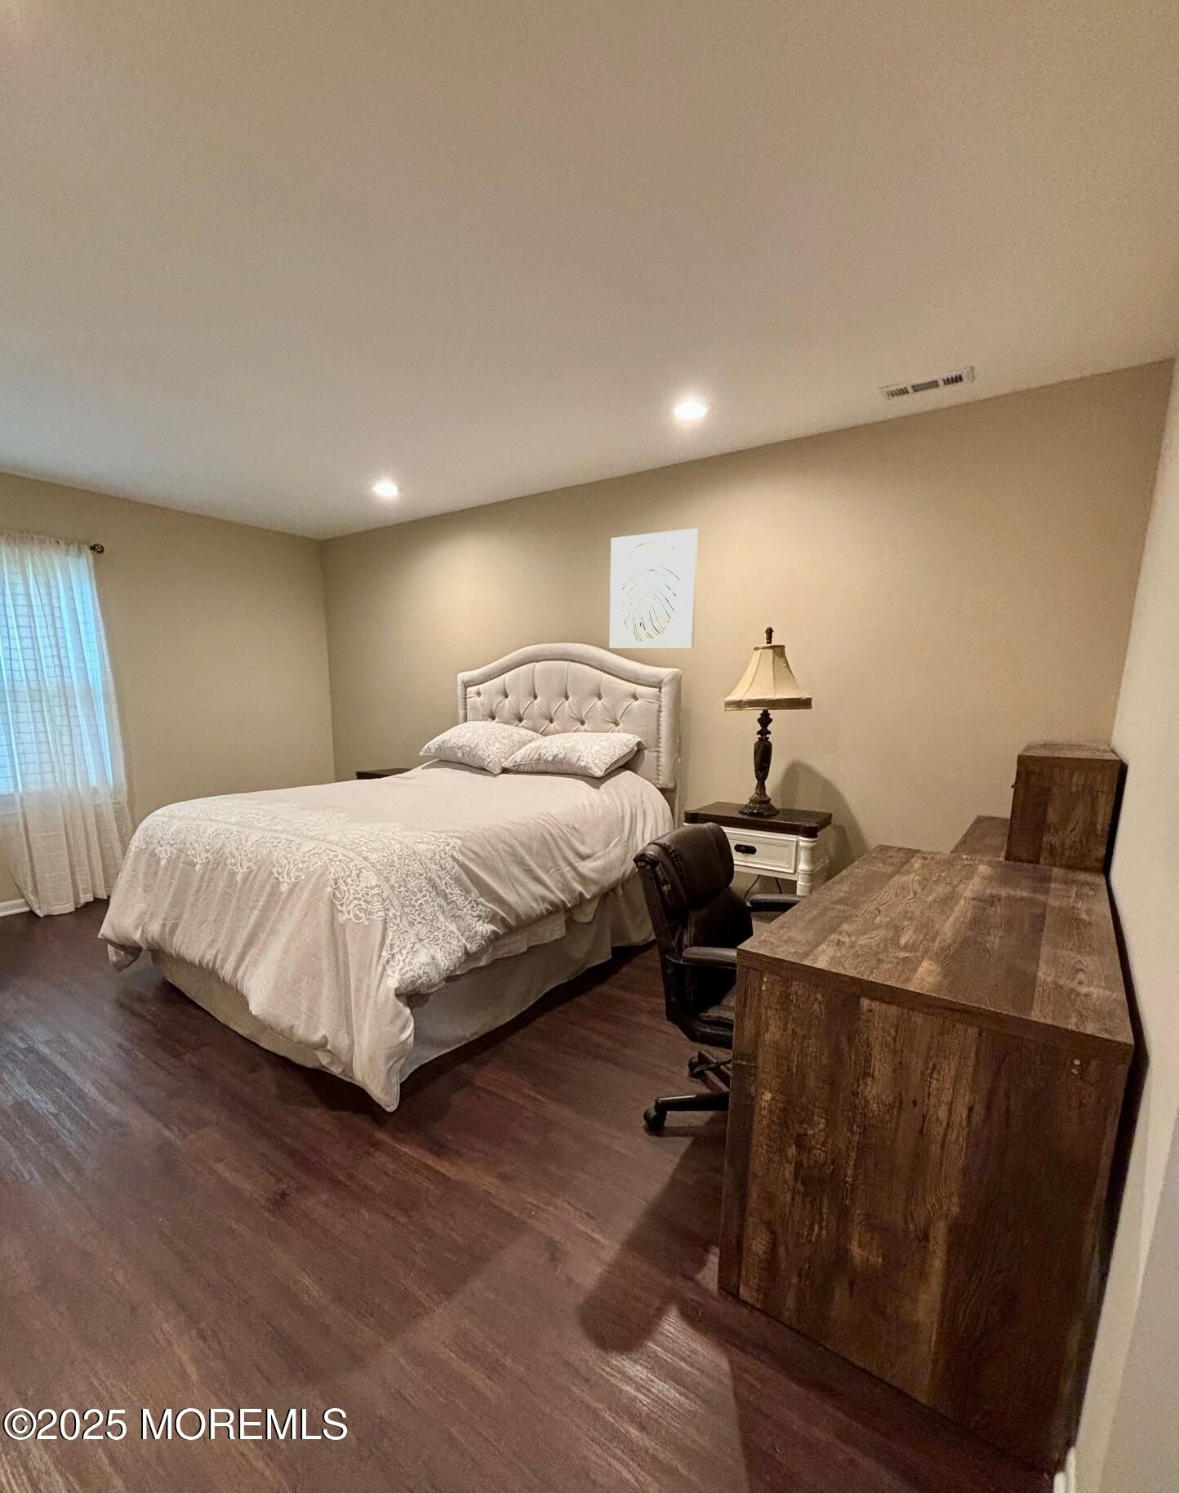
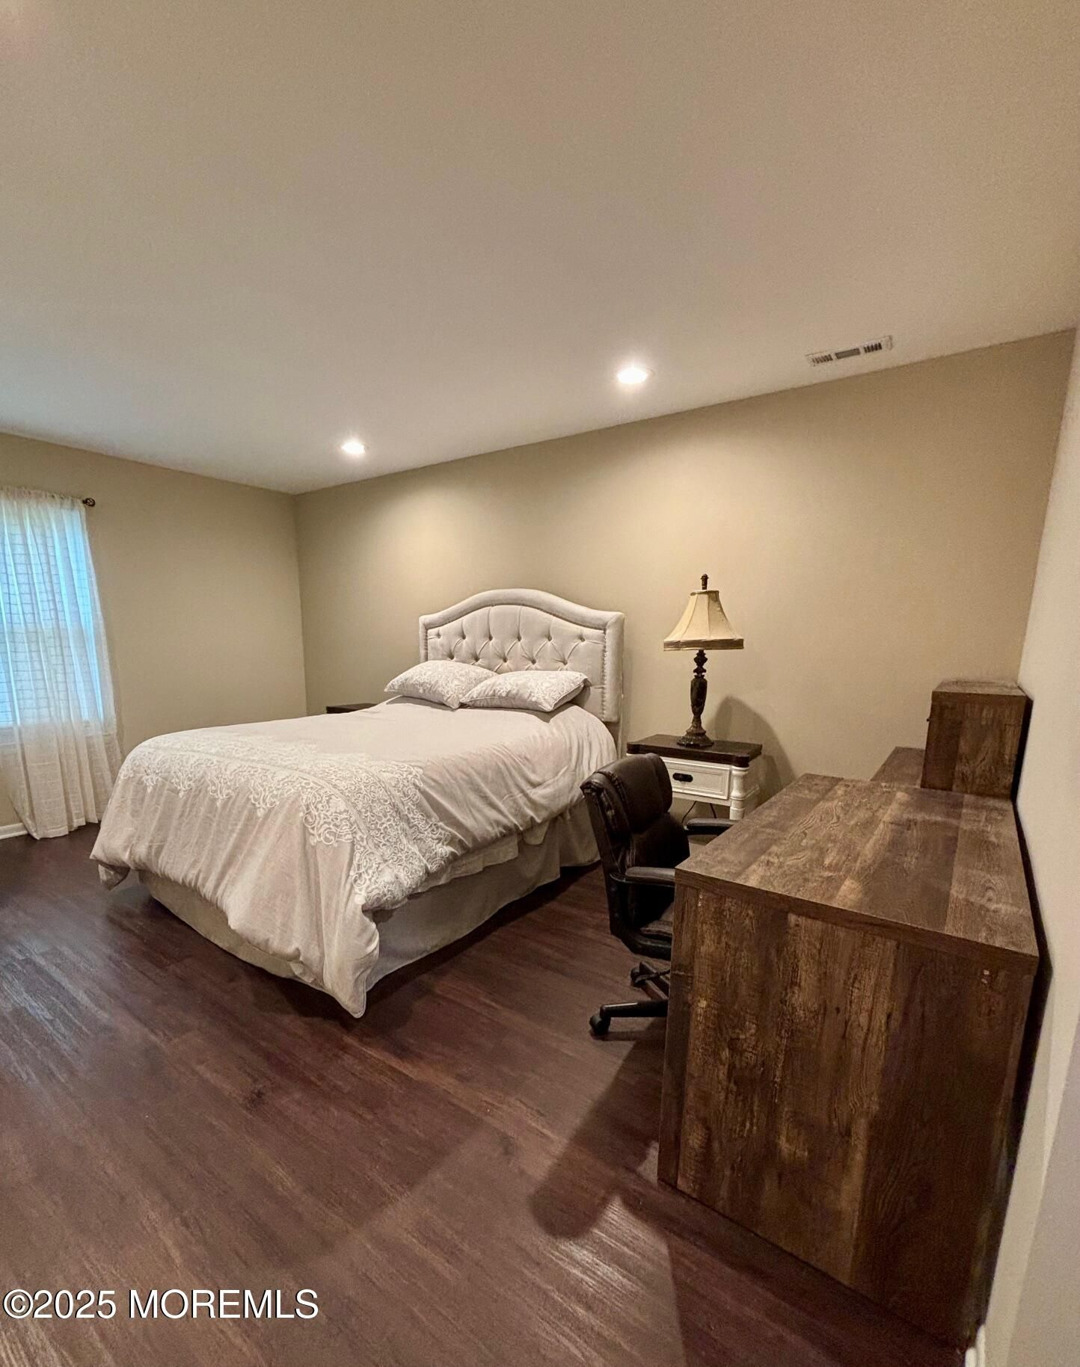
- wall art [609,527,699,650]
